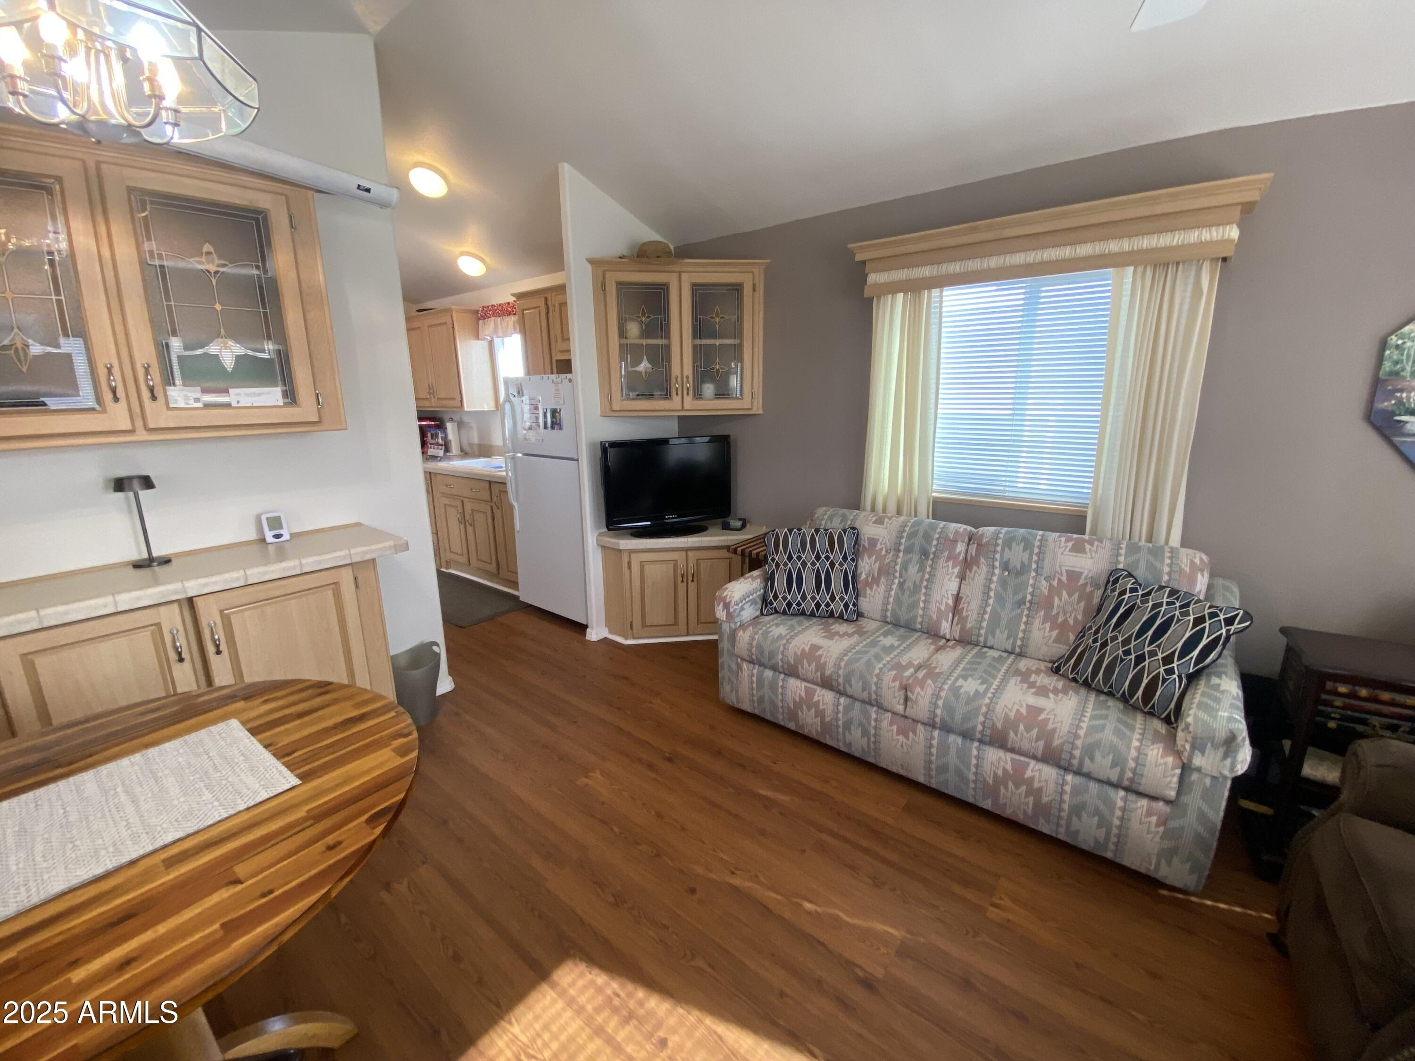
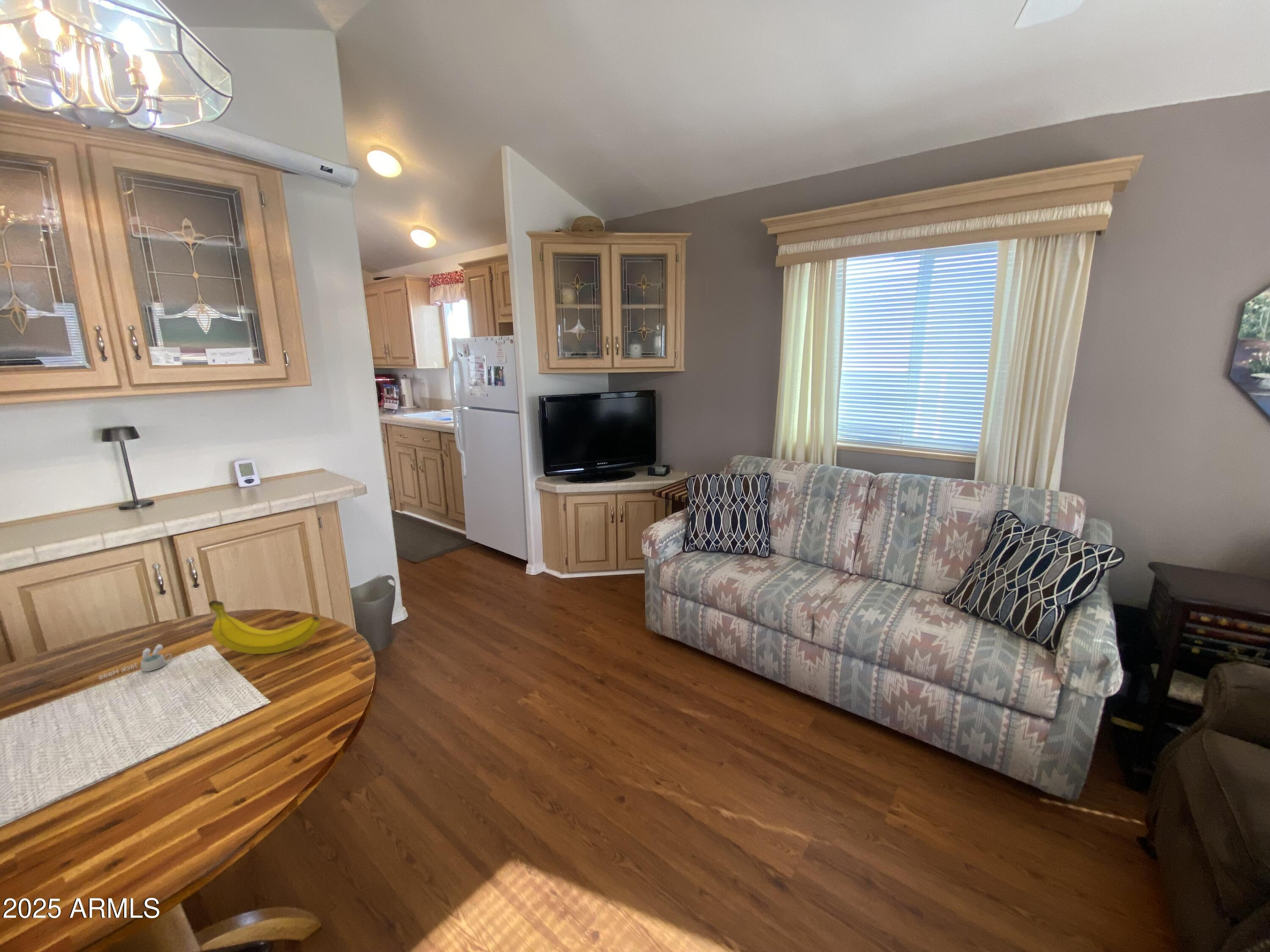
+ cup [99,644,173,680]
+ fruit [208,600,320,655]
